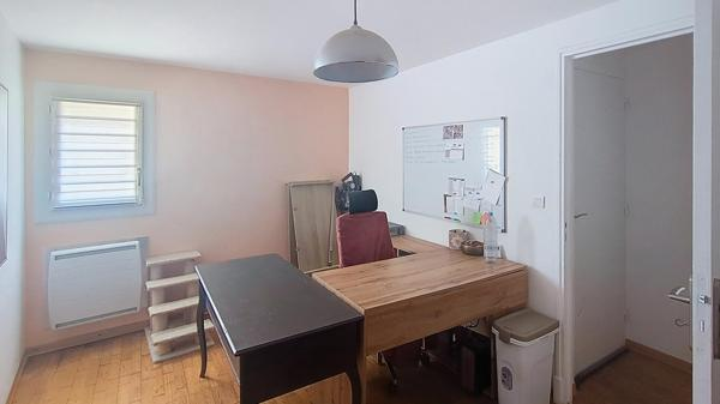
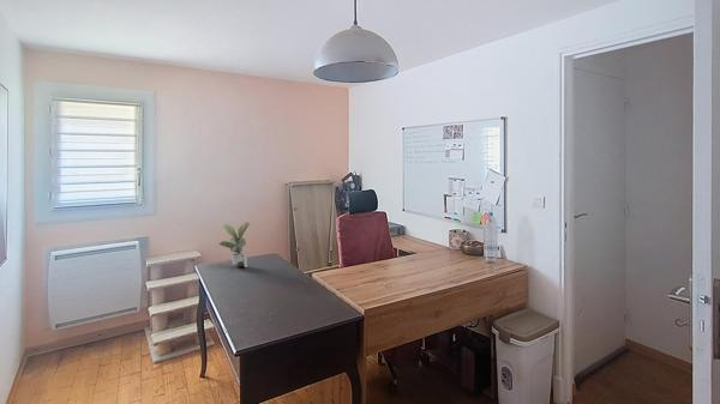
+ potted plant [218,222,251,269]
